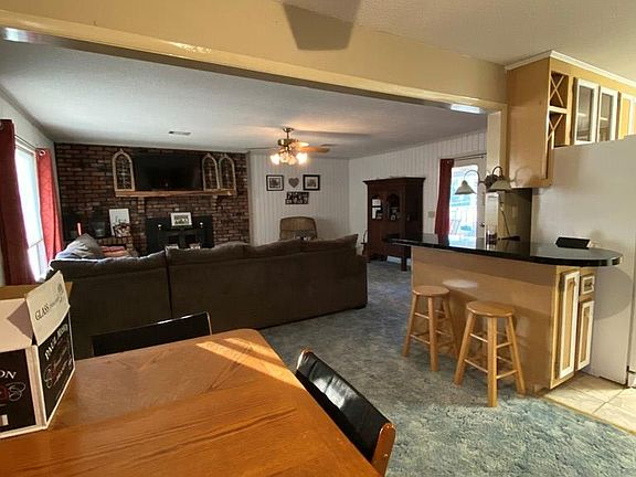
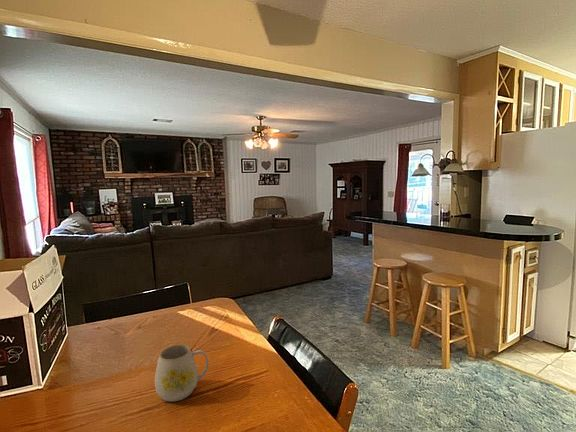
+ mug [154,344,209,403]
